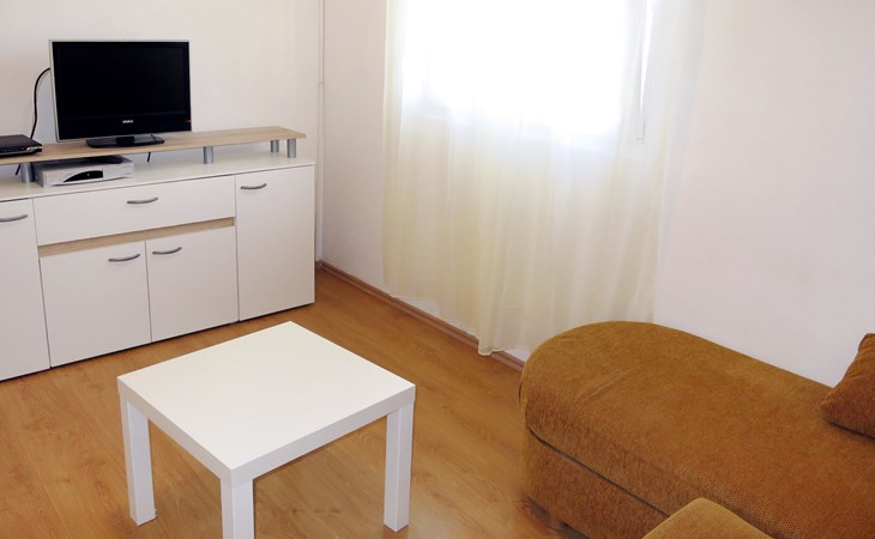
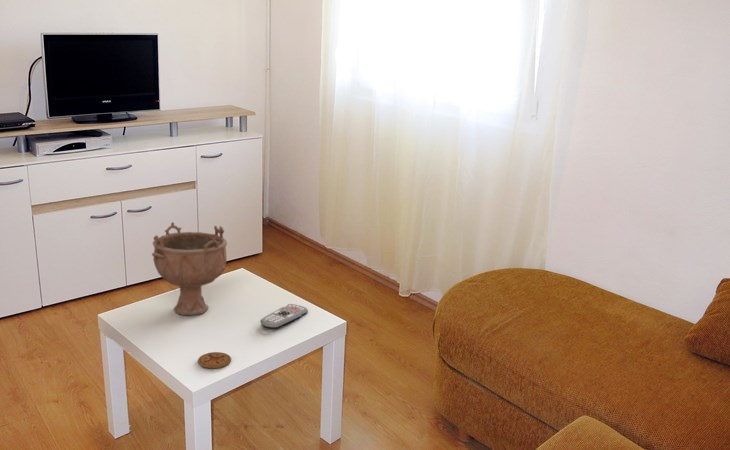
+ decorative bowl [151,221,228,316]
+ coaster [197,351,232,369]
+ remote control [260,303,309,329]
